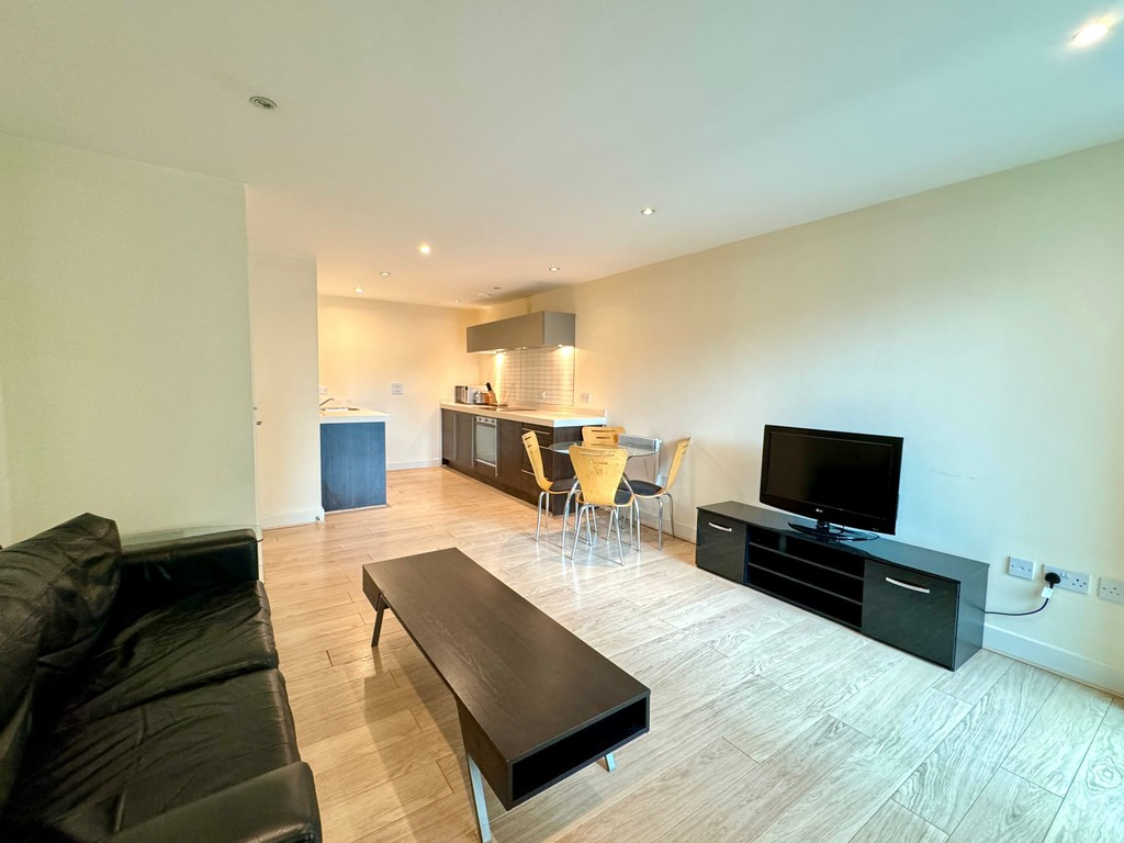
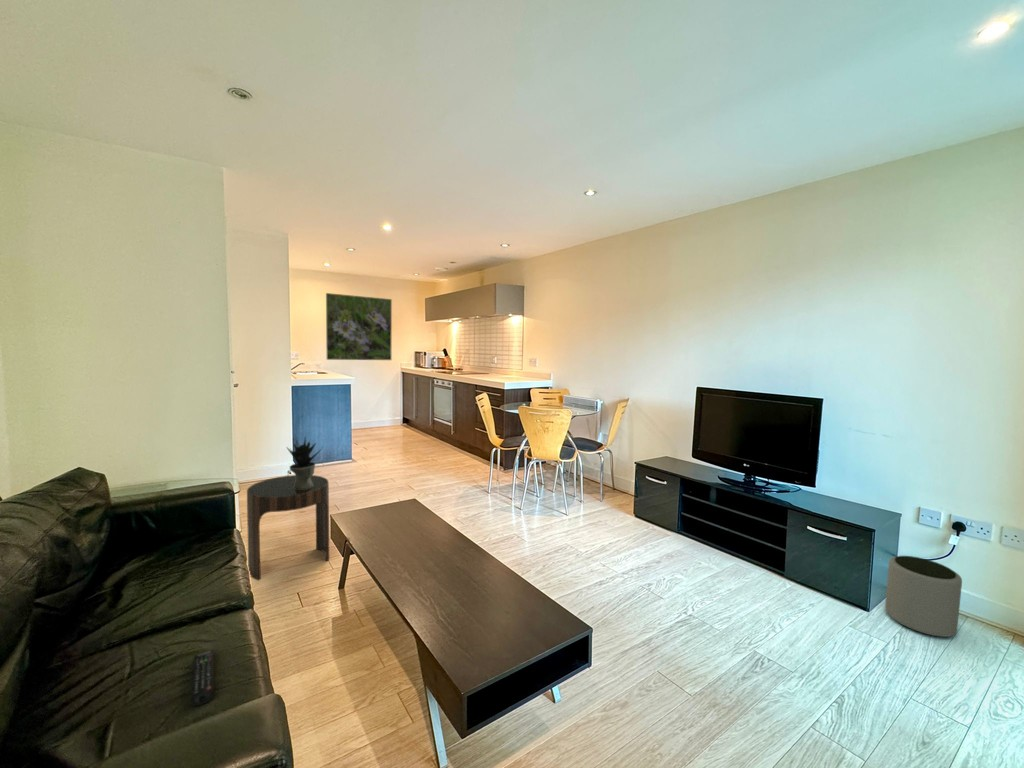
+ side table [246,474,330,581]
+ plant pot [884,555,963,638]
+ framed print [325,292,393,361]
+ remote control [190,648,215,707]
+ potted plant [286,436,324,489]
